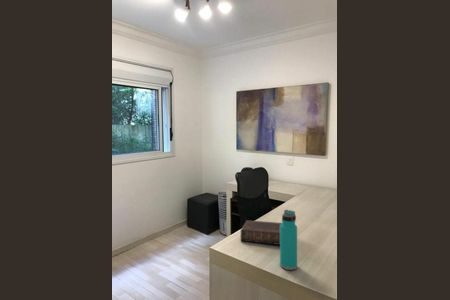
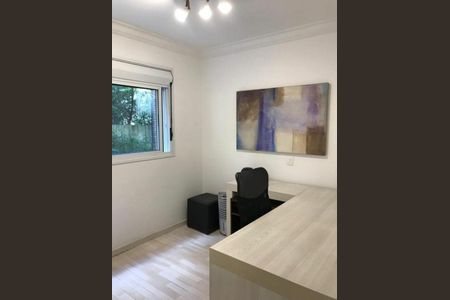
- book [240,219,282,246]
- water bottle [279,209,298,271]
